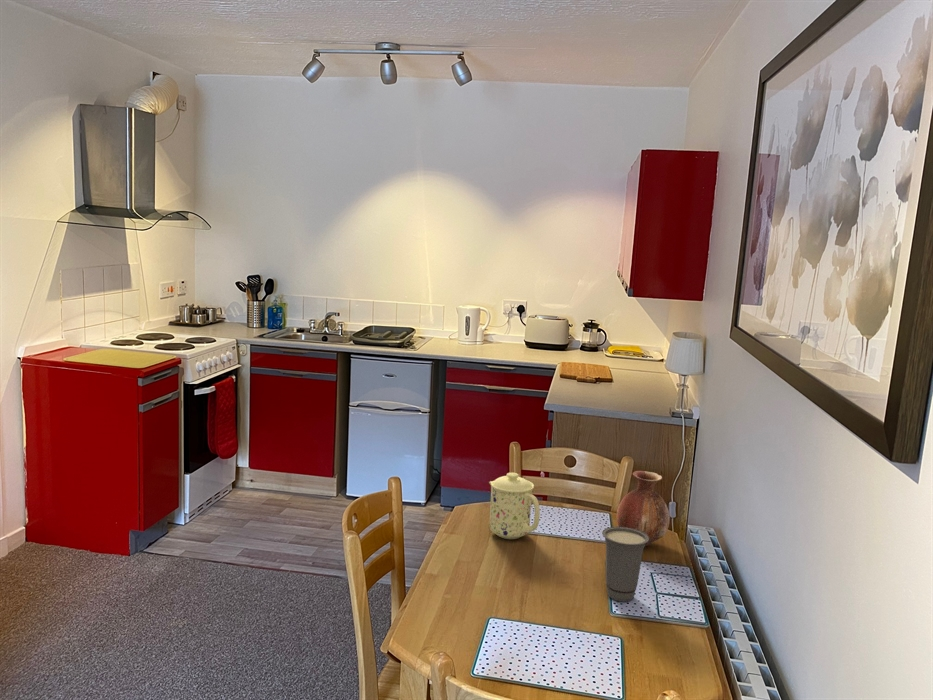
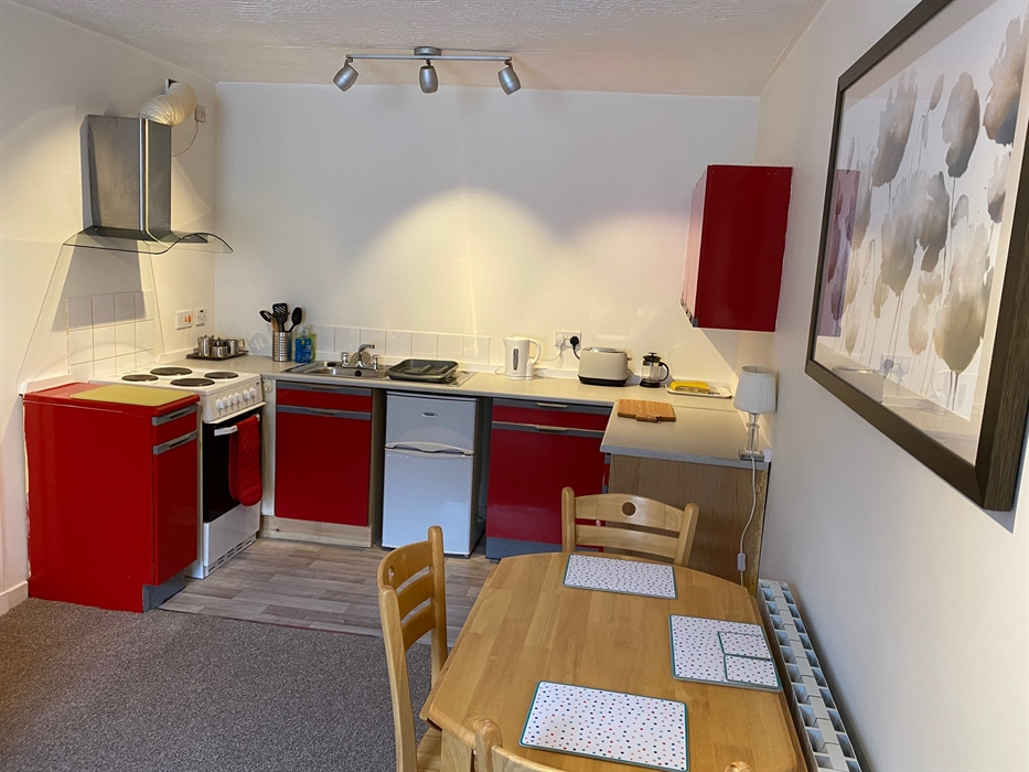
- vase [616,470,671,547]
- mug [488,472,541,540]
- cup [601,526,649,603]
